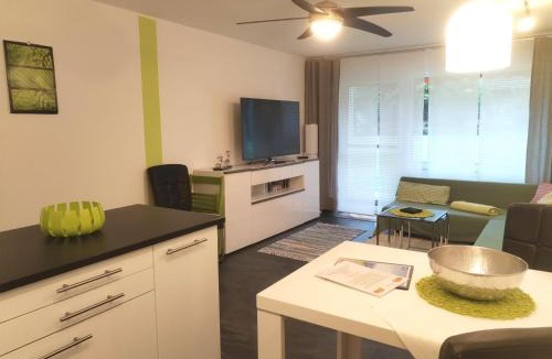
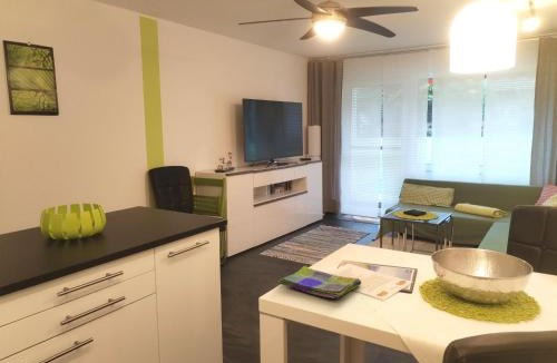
+ dish towel [276,265,362,300]
